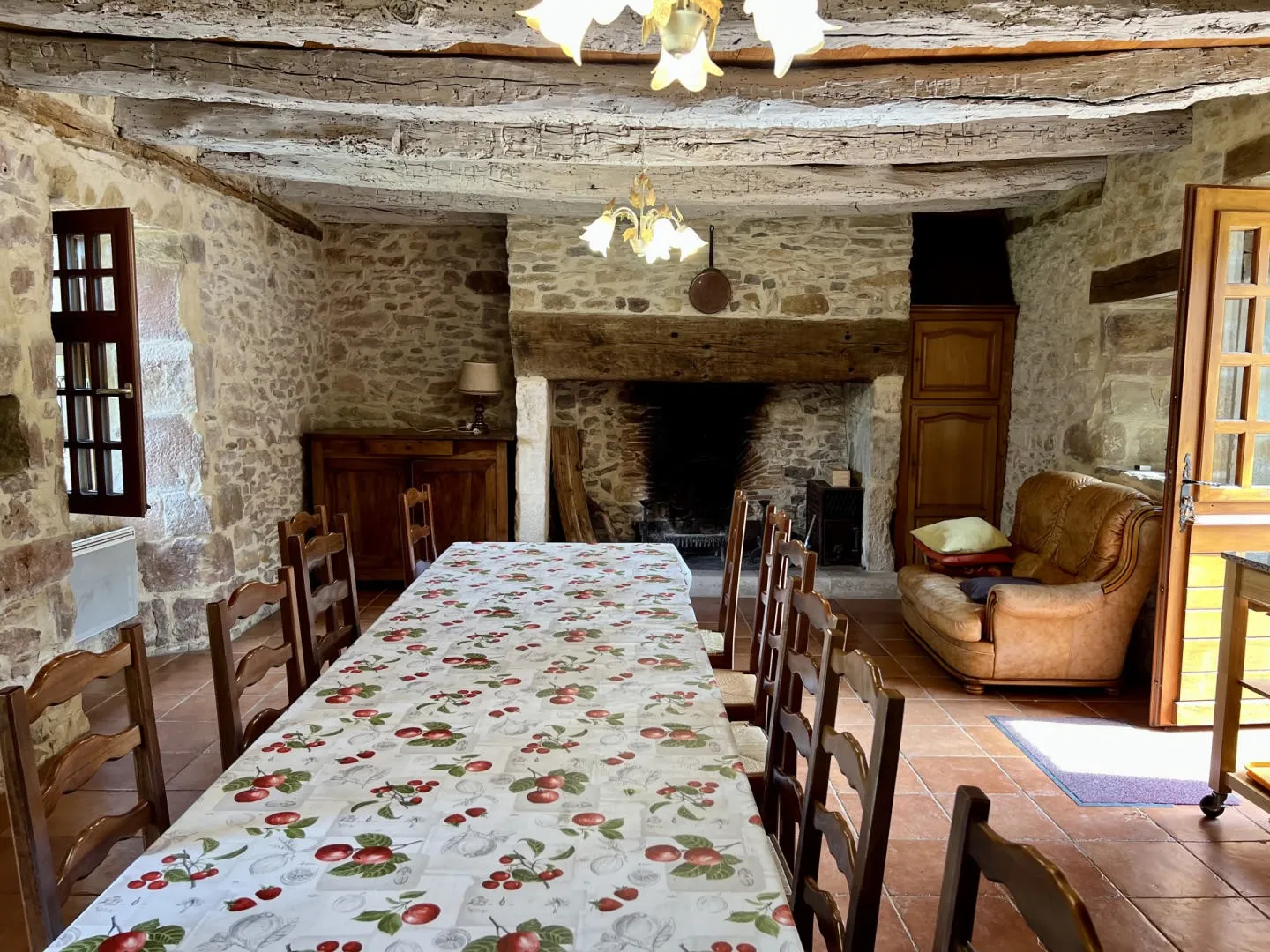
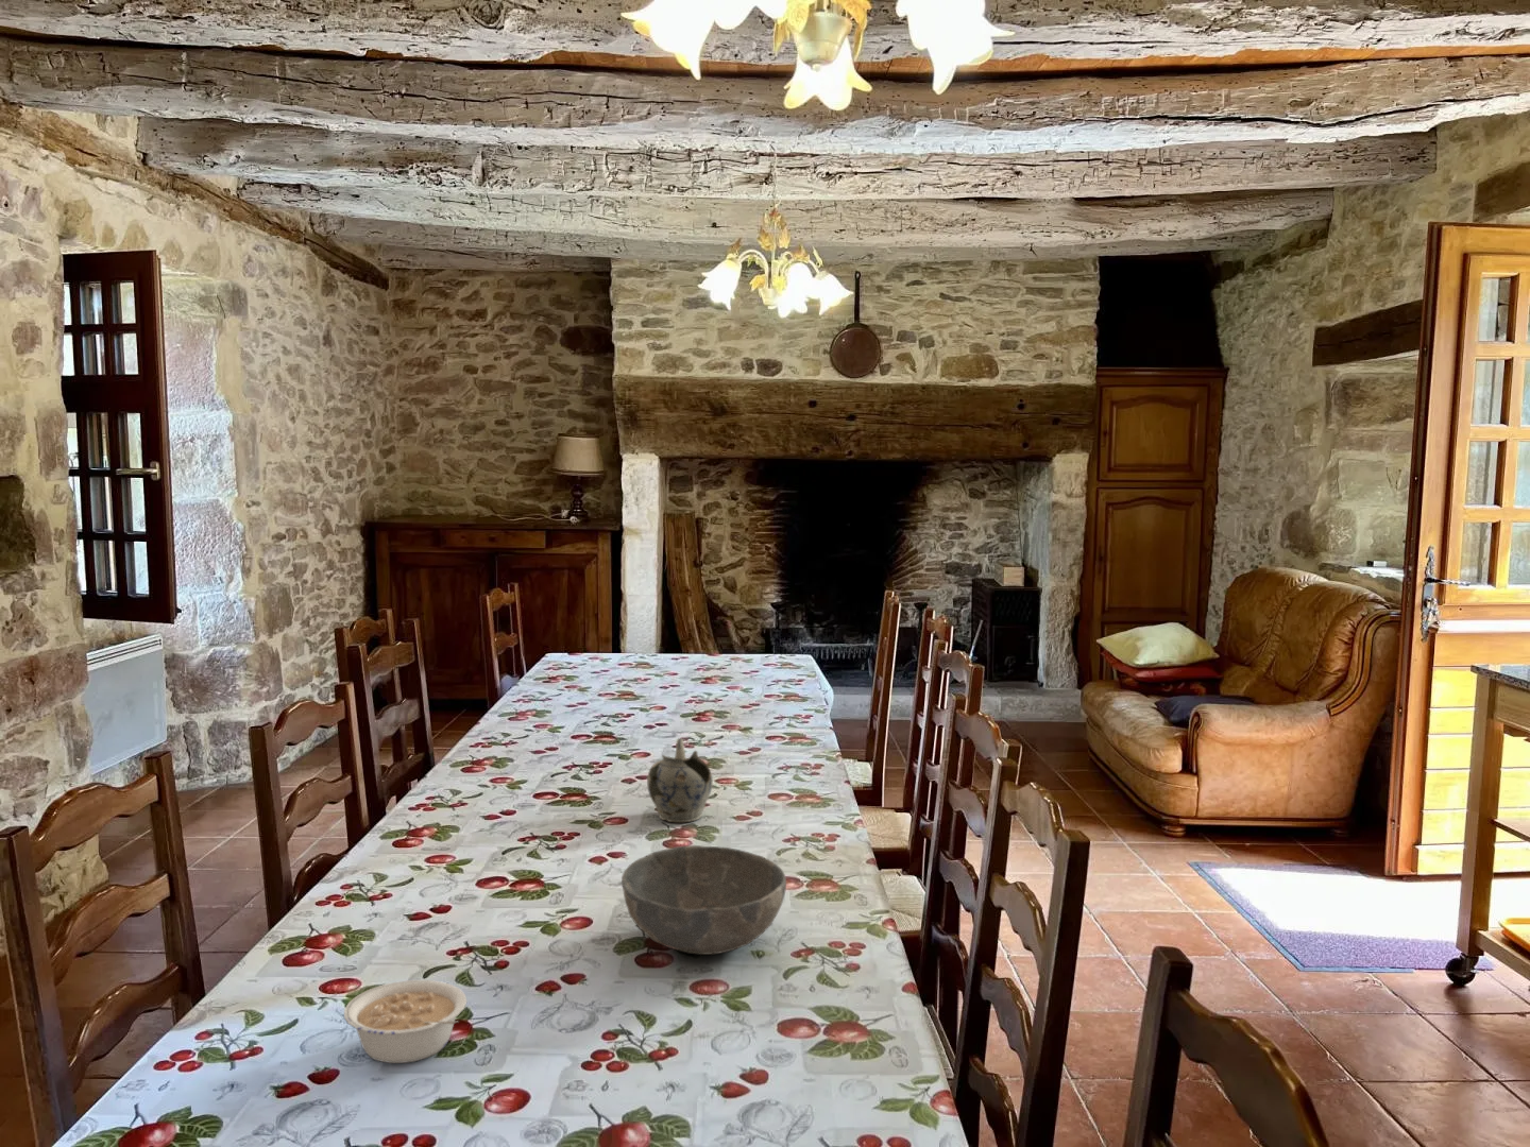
+ bowl [620,845,788,955]
+ legume [343,980,467,1064]
+ teapot [646,737,714,823]
